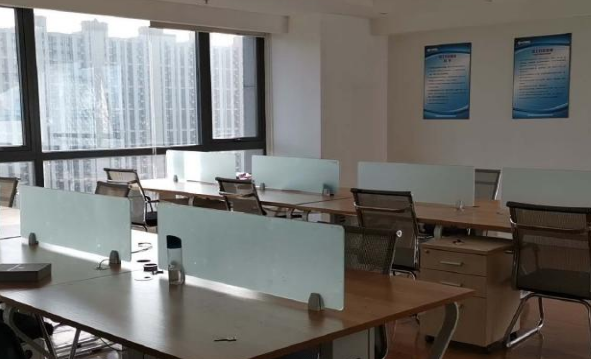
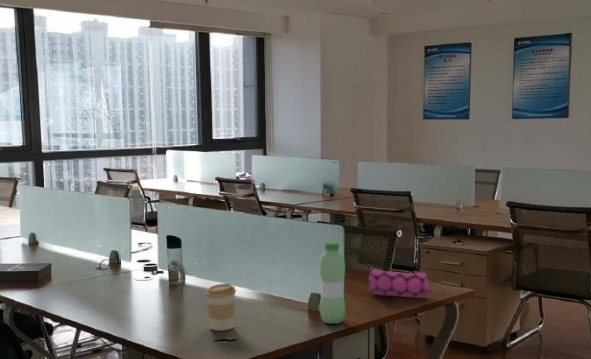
+ pencil case [366,266,430,299]
+ water bottle [318,241,346,325]
+ coffee cup [204,283,237,332]
